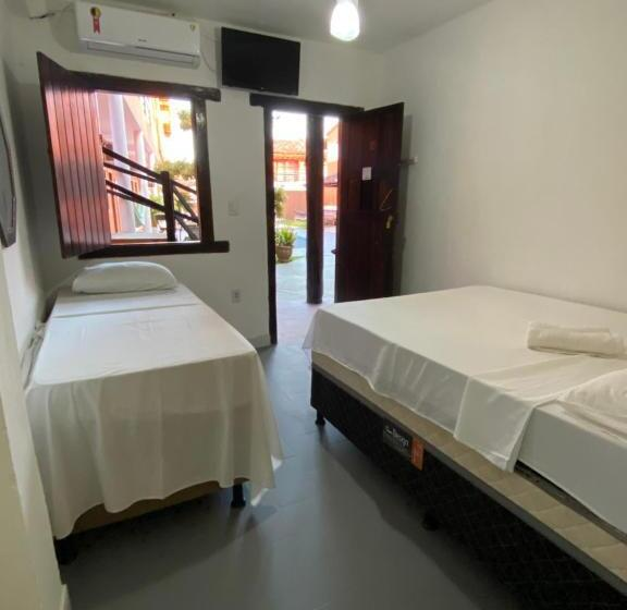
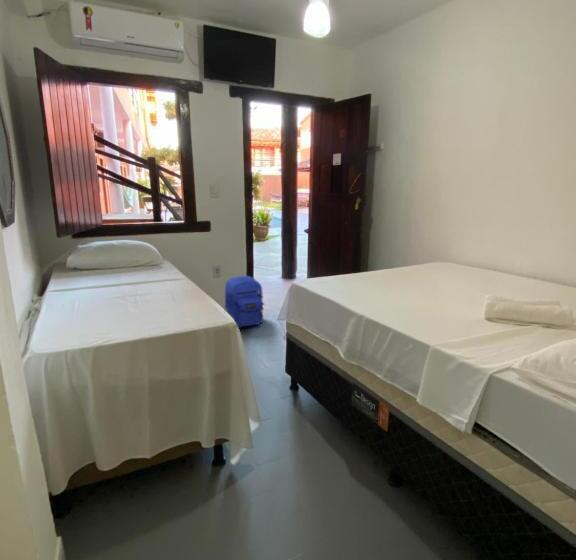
+ backpack [224,275,265,329]
